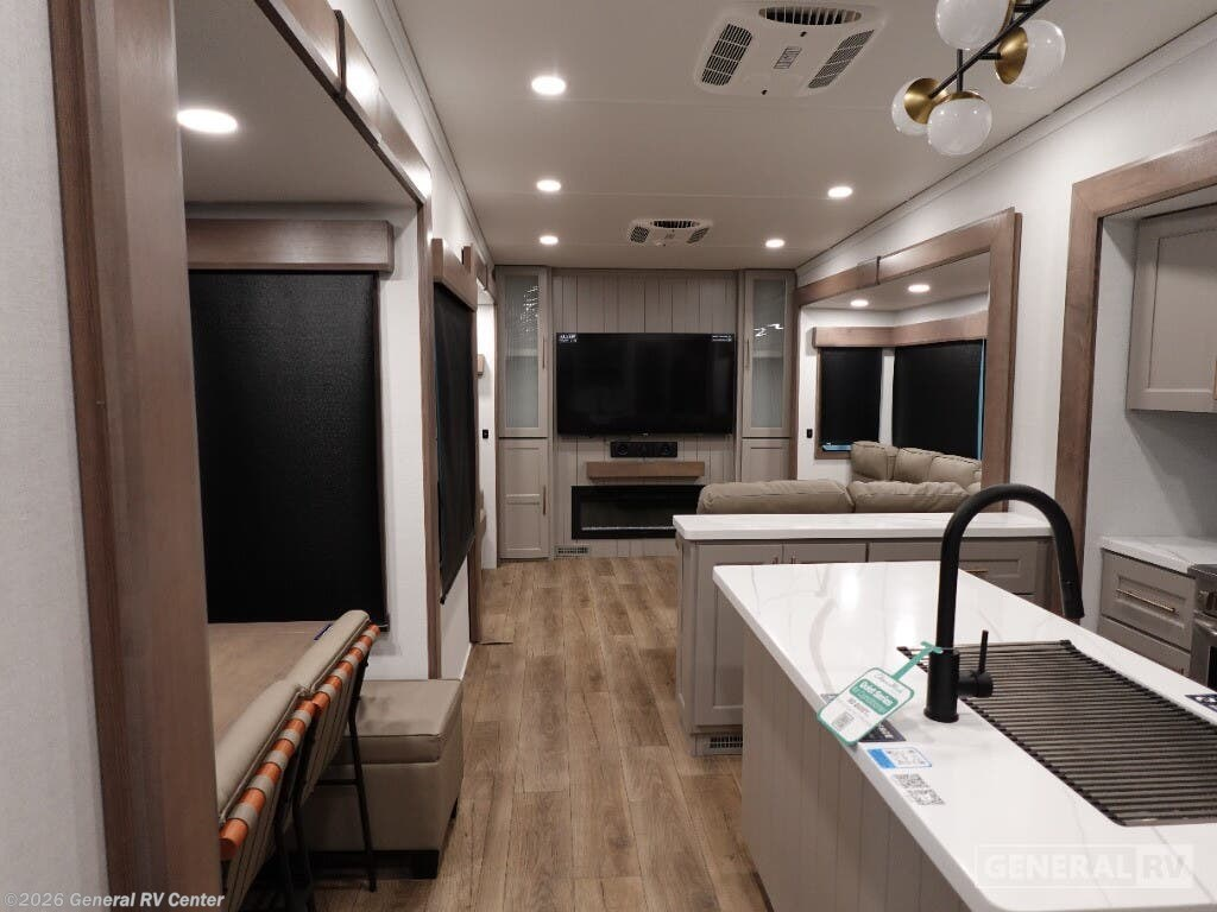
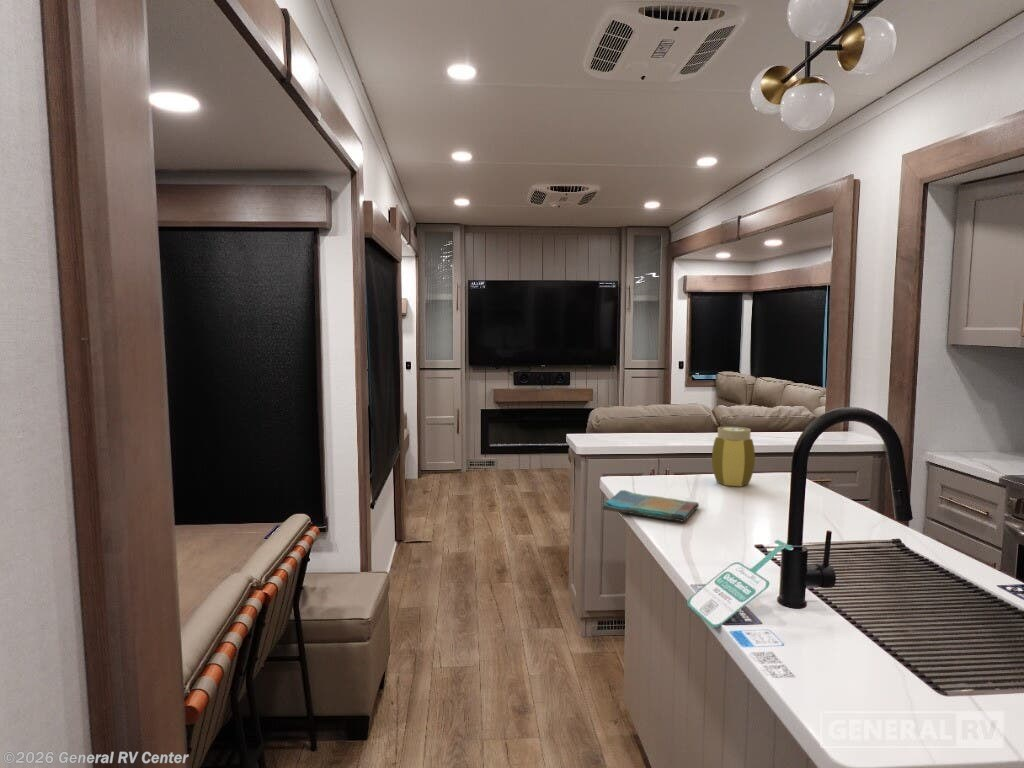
+ dish towel [600,489,700,523]
+ jar [711,426,756,487]
